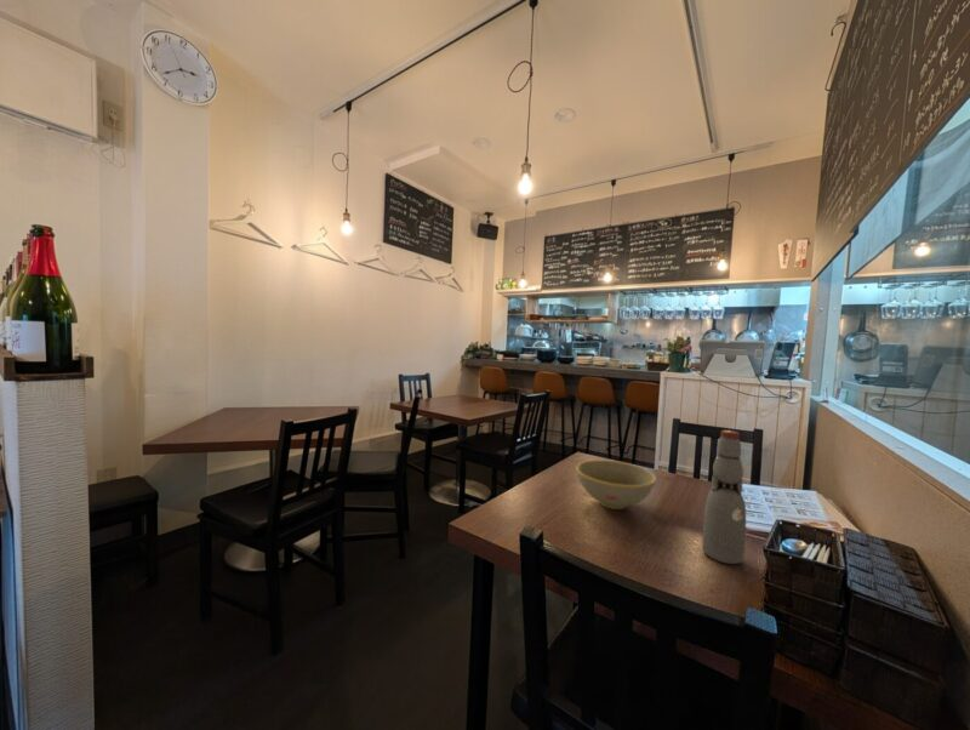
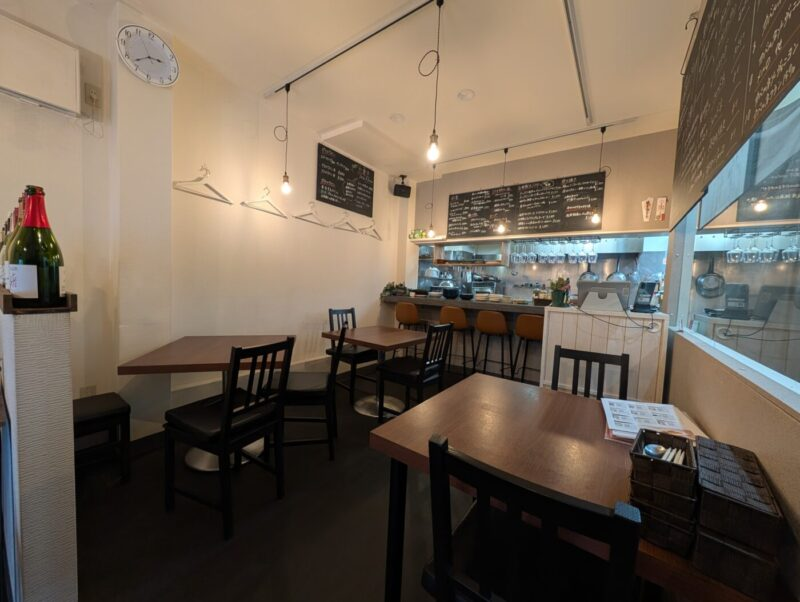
- bowl [575,458,657,511]
- bottle [701,429,747,565]
